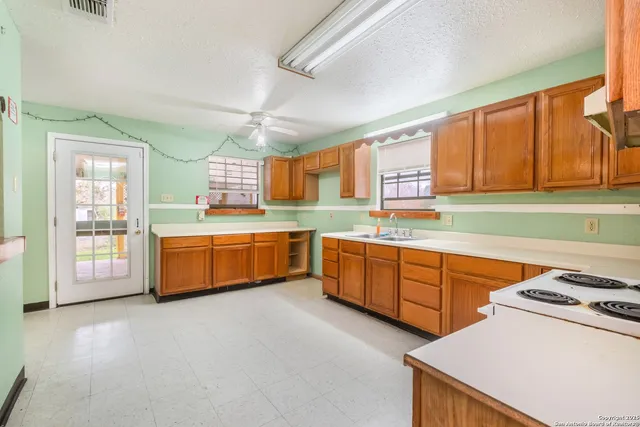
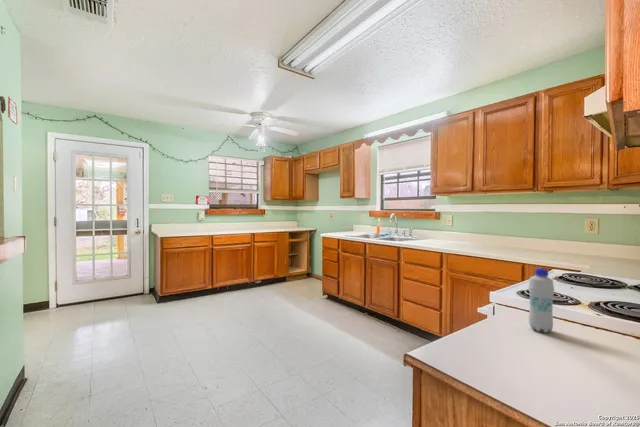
+ bottle [527,267,555,334]
